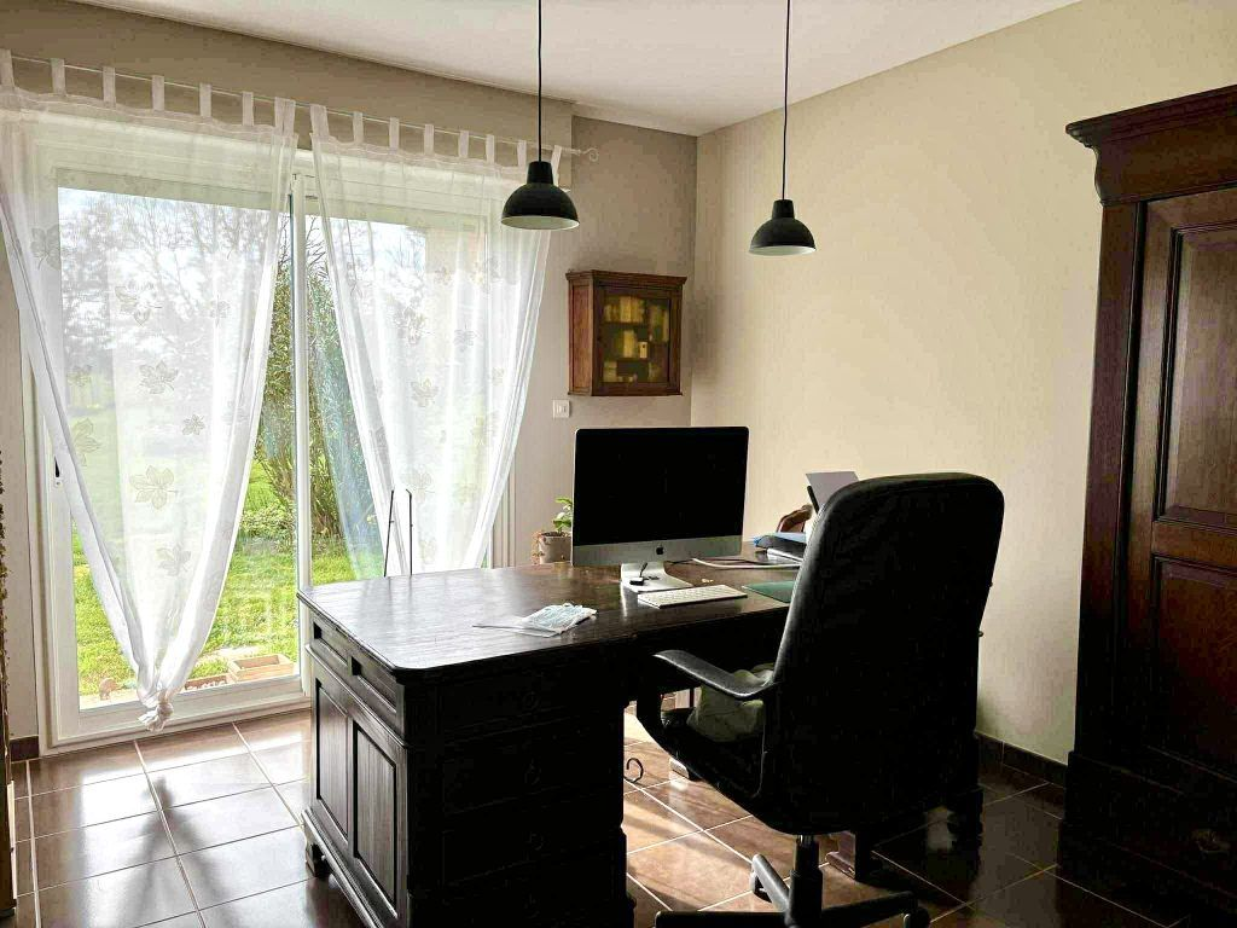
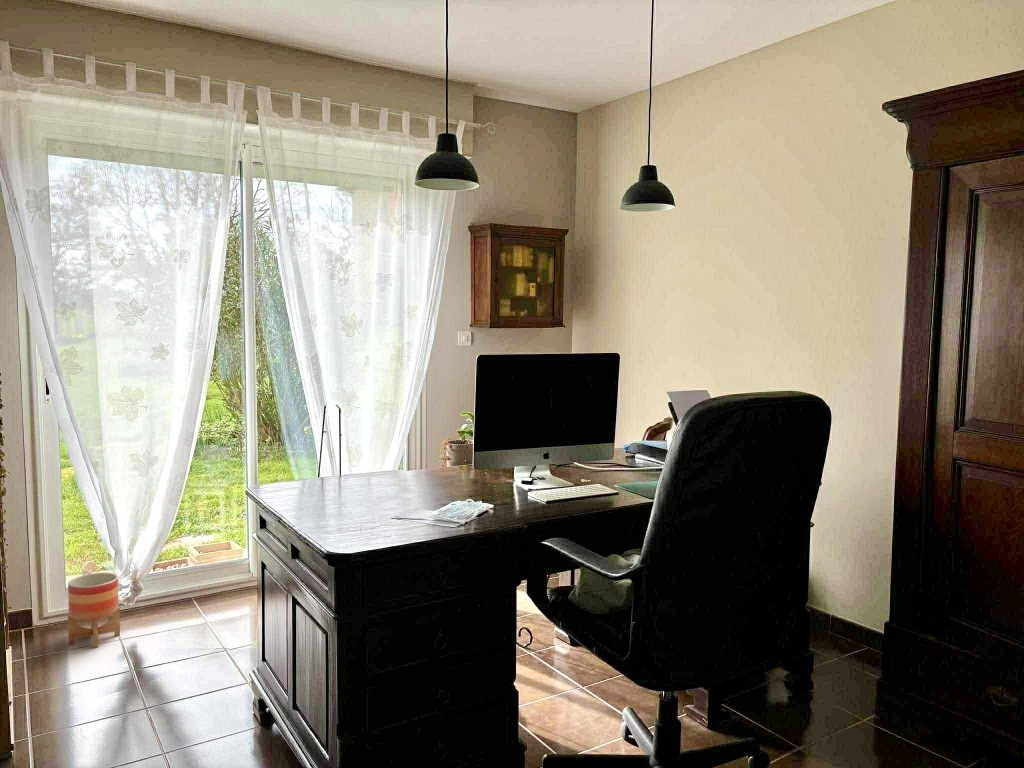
+ planter [67,572,121,648]
